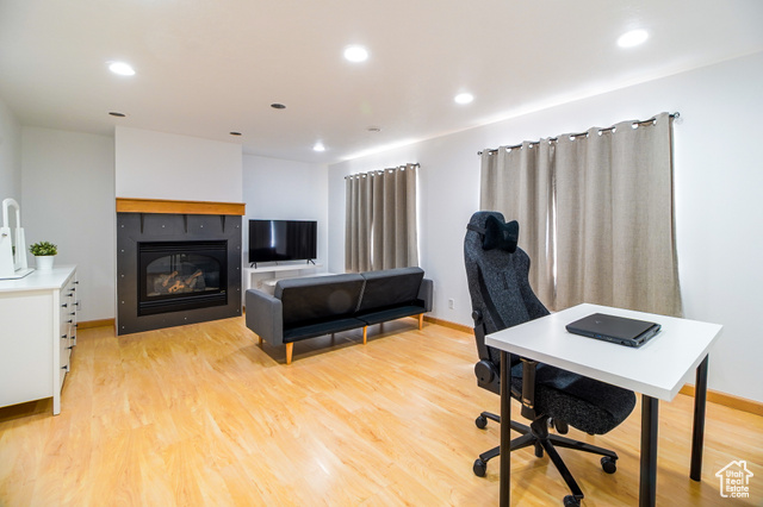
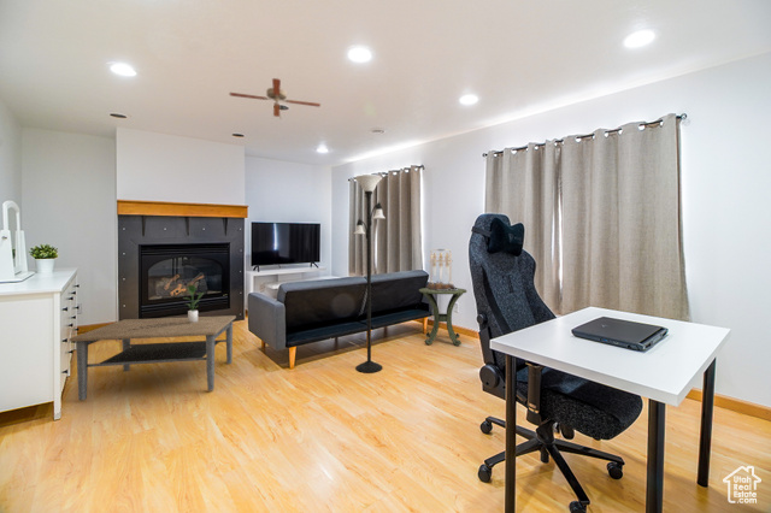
+ side table [418,287,467,347]
+ potted plant [183,283,206,323]
+ table lamp [425,248,458,290]
+ coffee table [67,314,237,401]
+ floor lamp [353,173,387,373]
+ ceiling fan [228,77,322,120]
